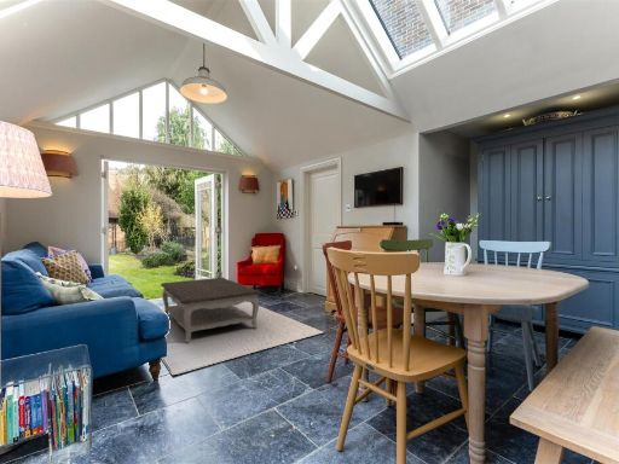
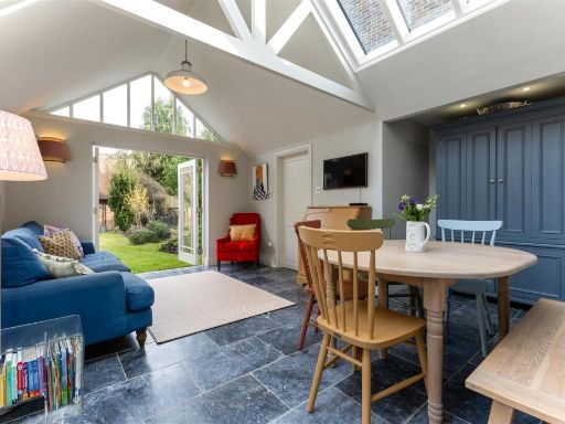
- coffee table [160,277,262,343]
